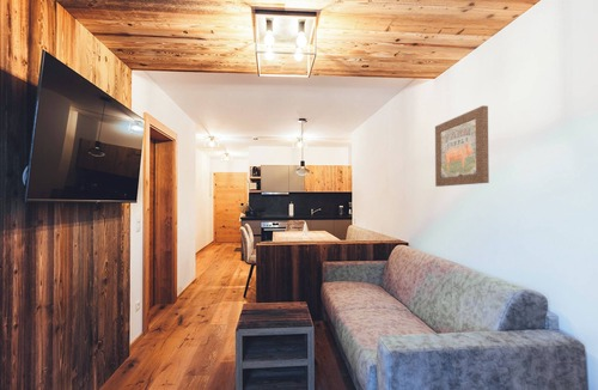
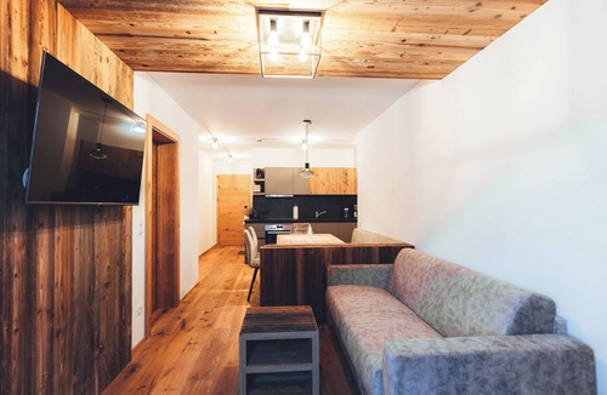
- wall art [434,104,490,188]
